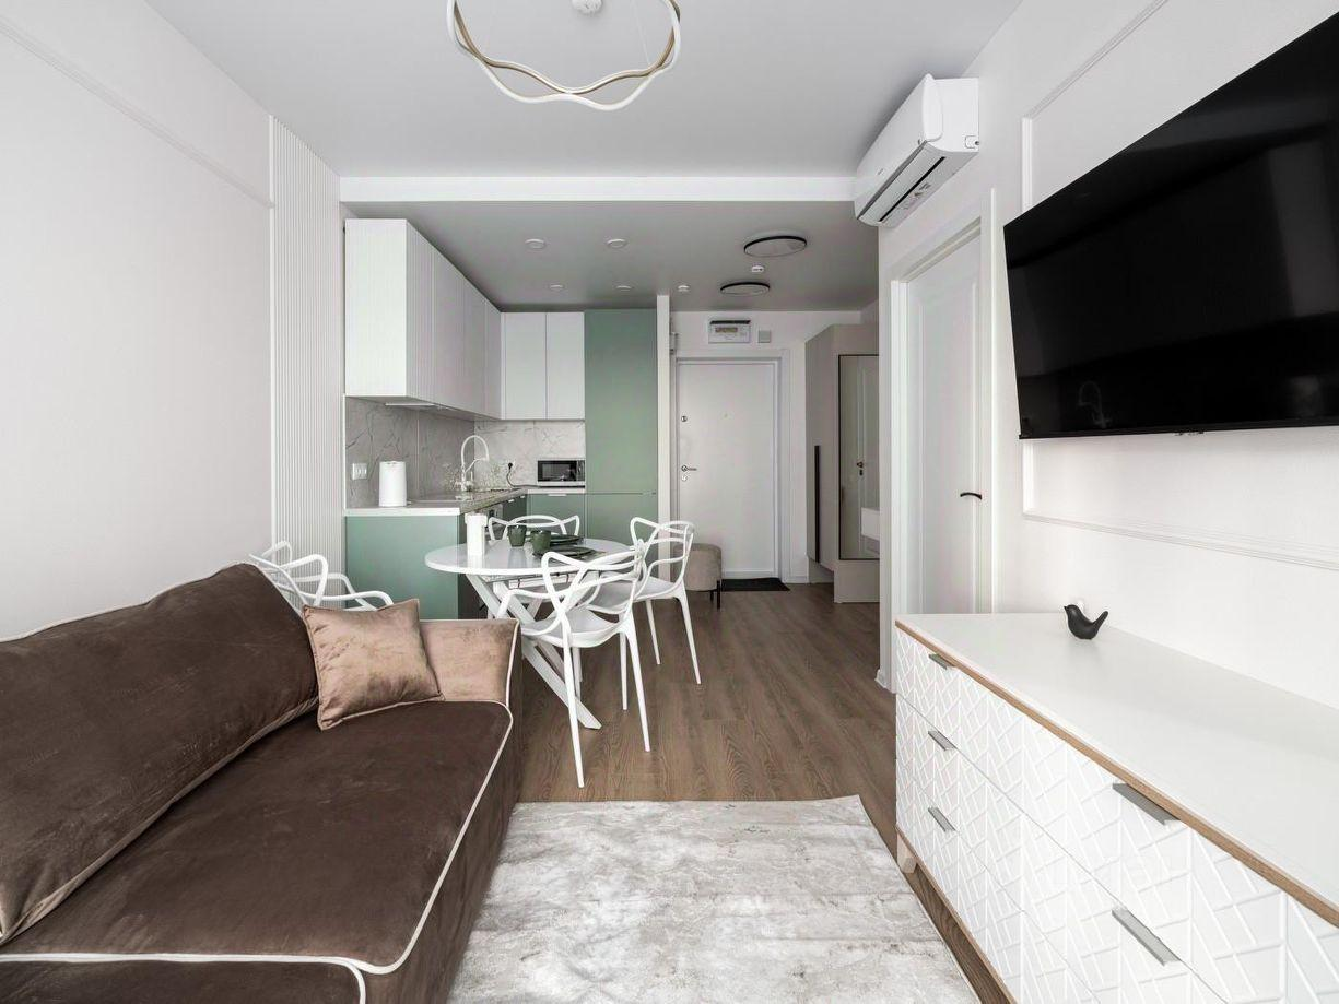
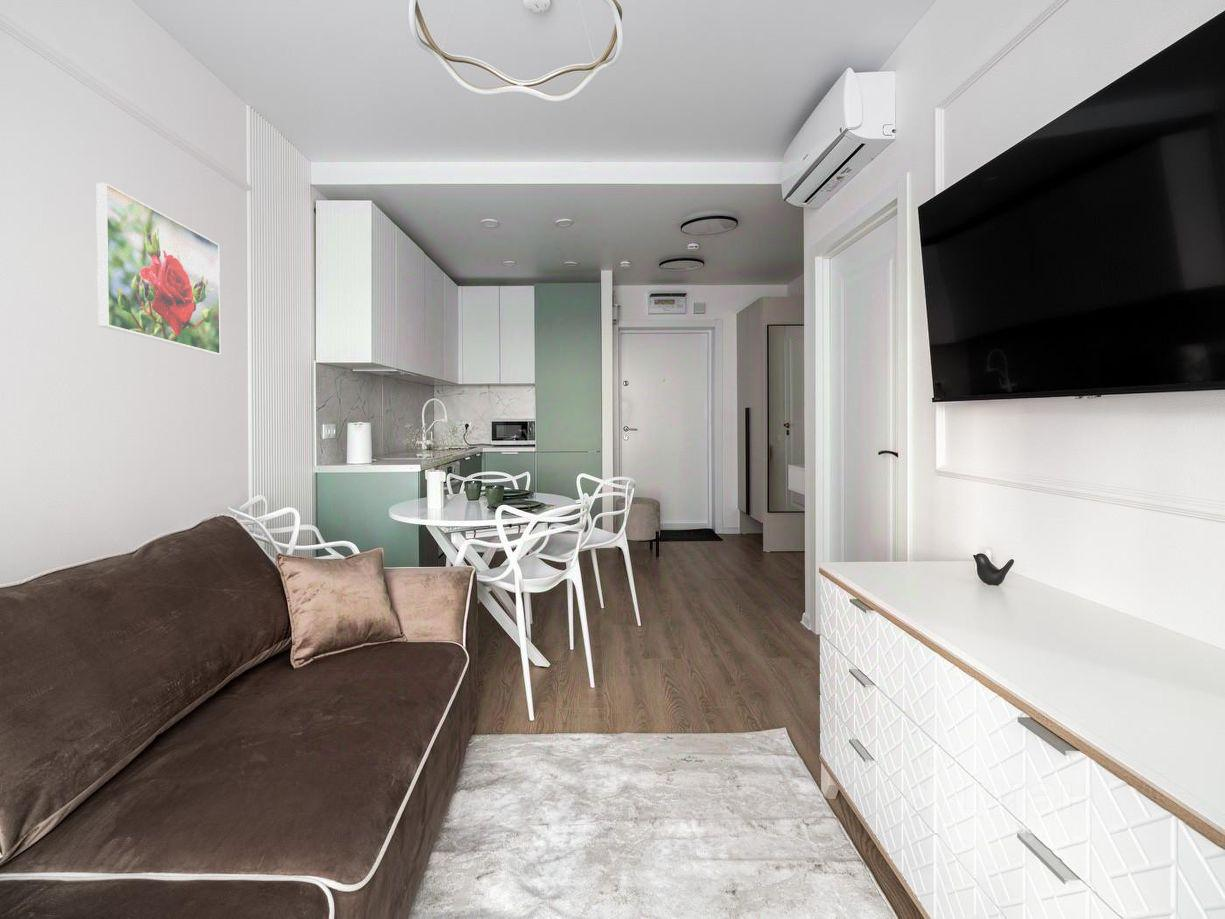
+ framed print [95,182,221,356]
